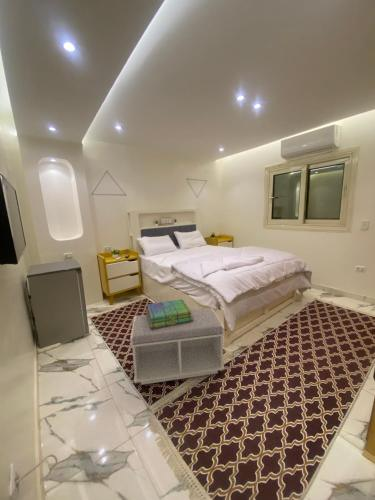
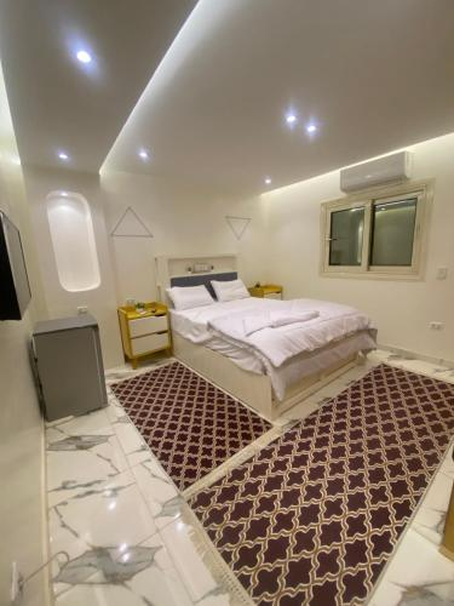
- bench [129,307,225,386]
- stack of books [145,298,193,329]
